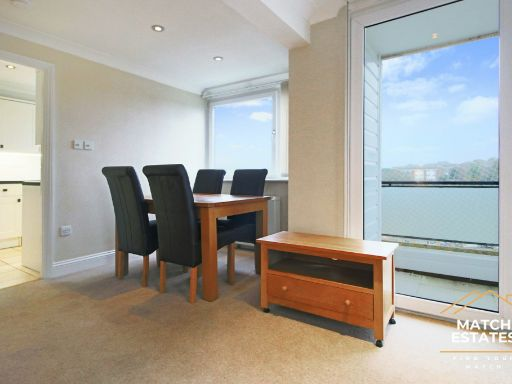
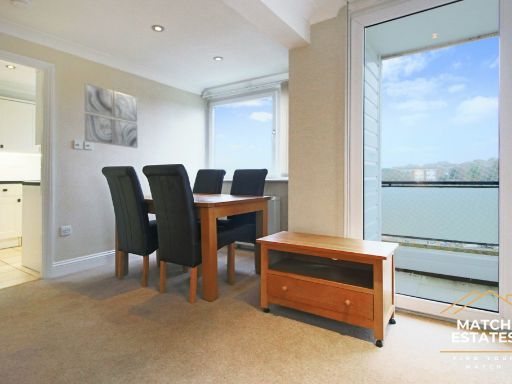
+ wall art [84,82,139,149]
